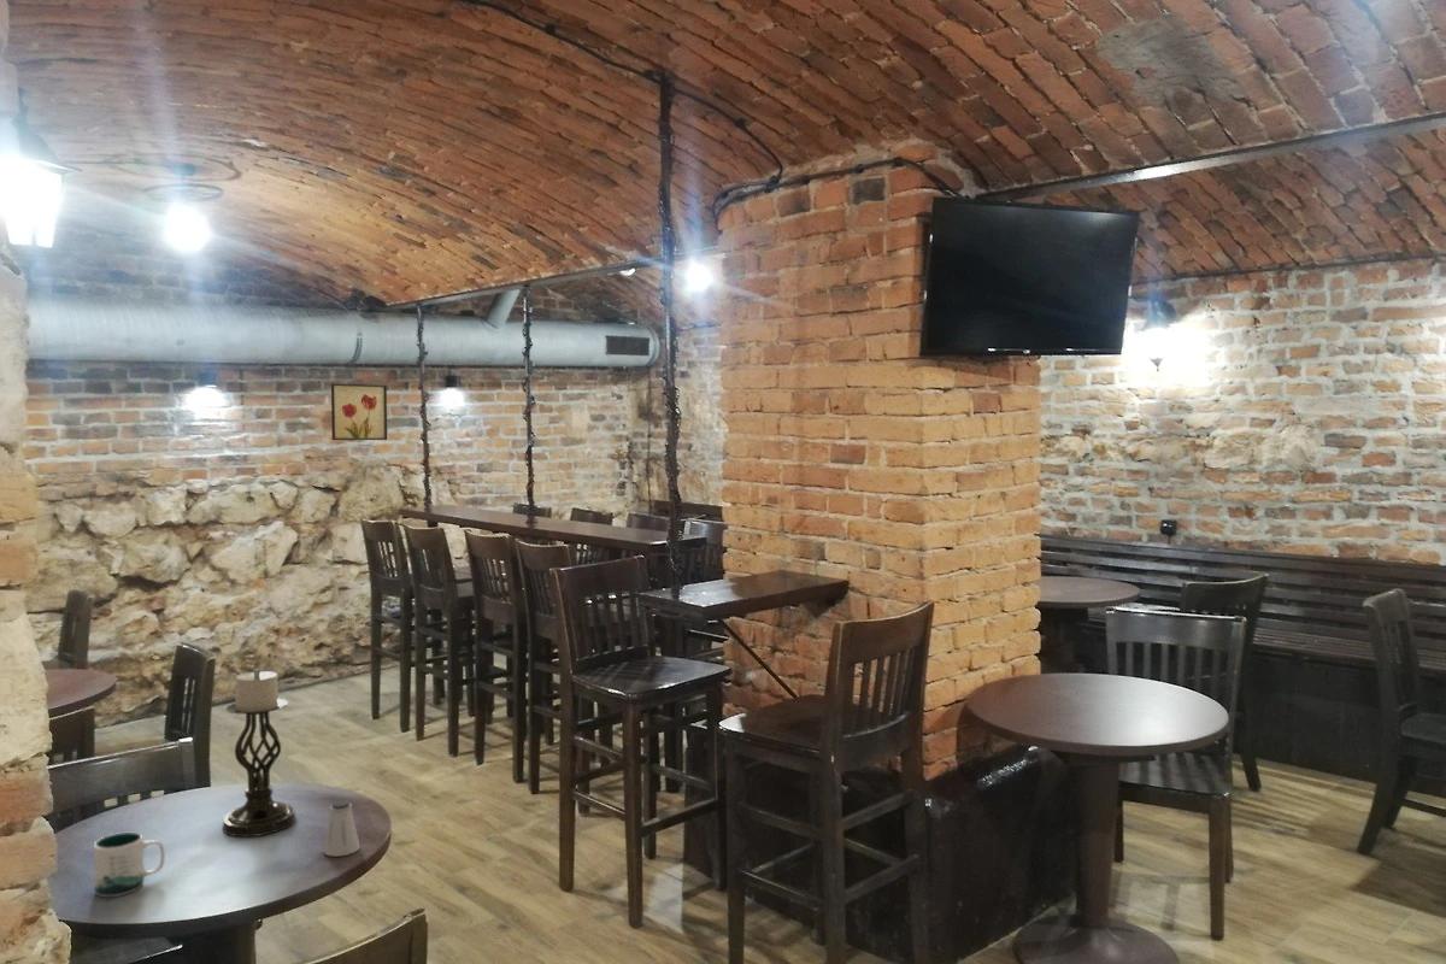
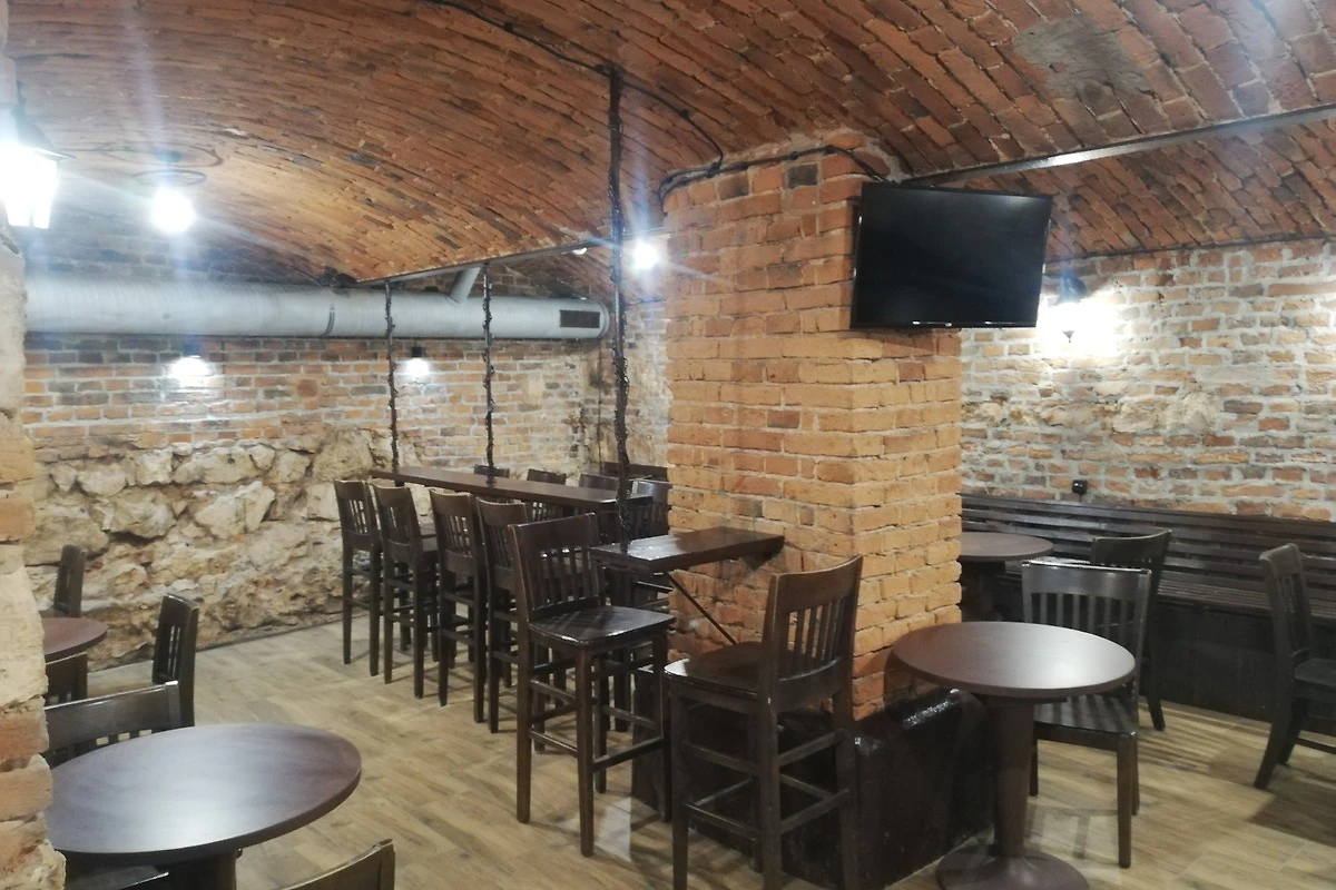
- candle holder [222,668,296,837]
- wall art [330,382,388,441]
- saltshaker [322,799,360,858]
- mug [93,831,166,898]
